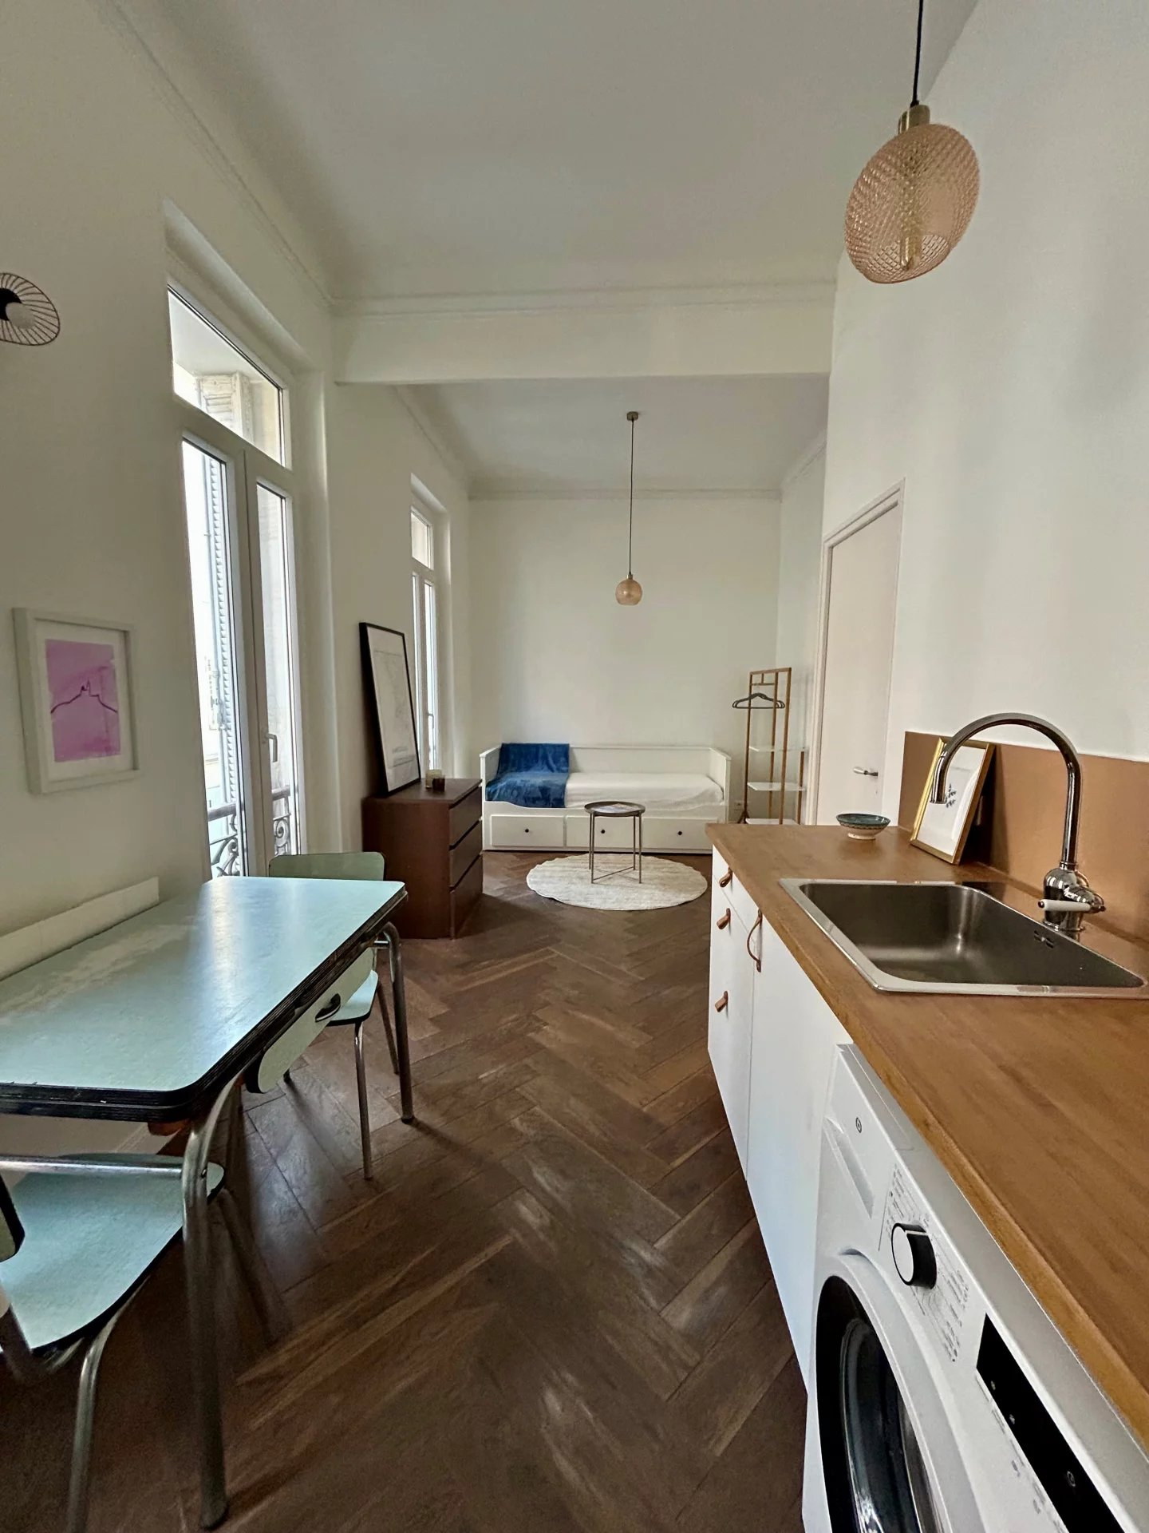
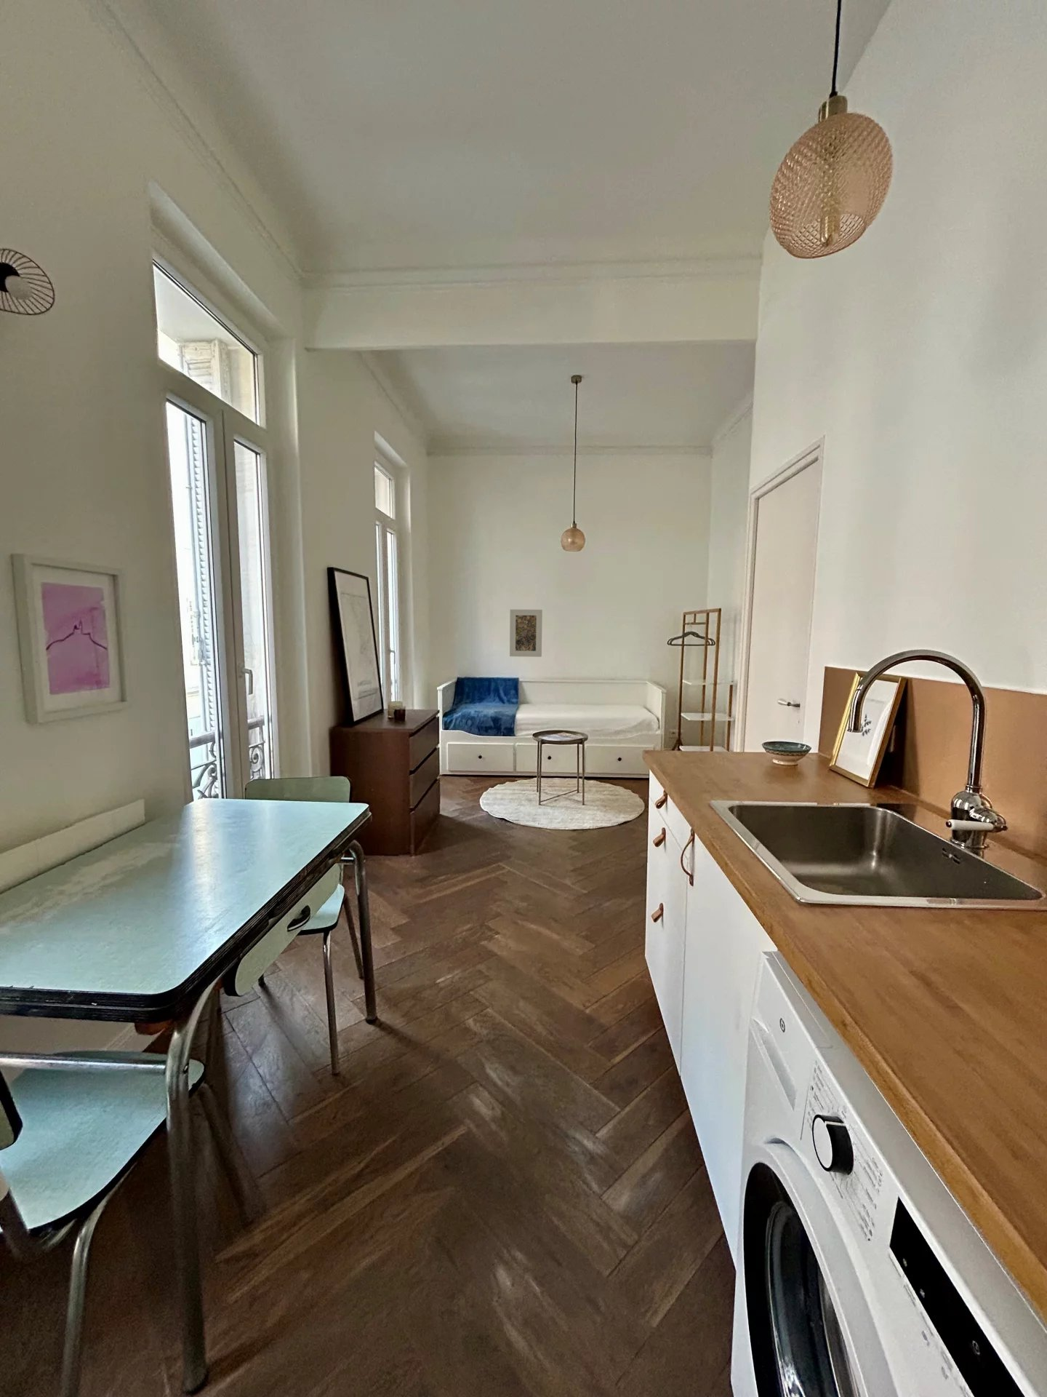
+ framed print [509,609,543,658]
